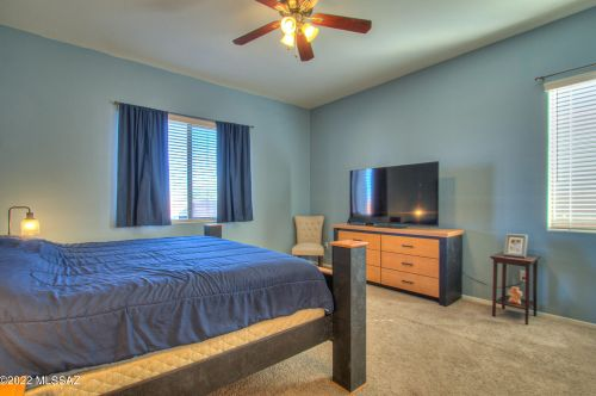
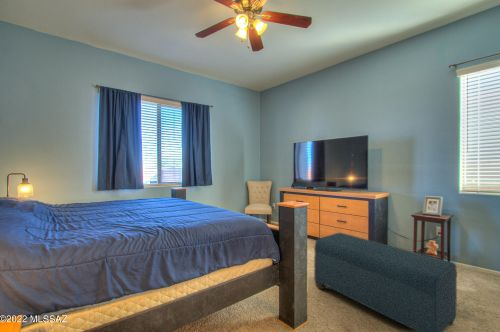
+ bench [313,232,458,332]
